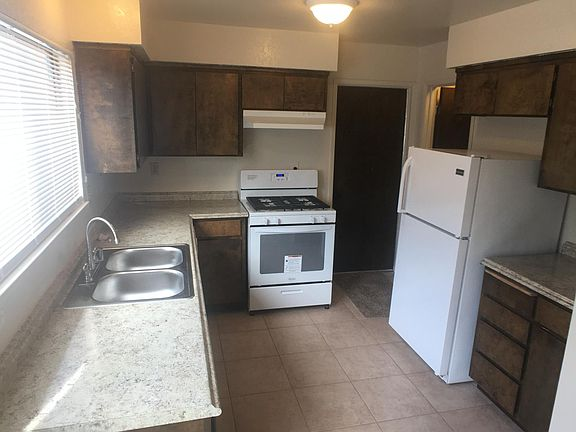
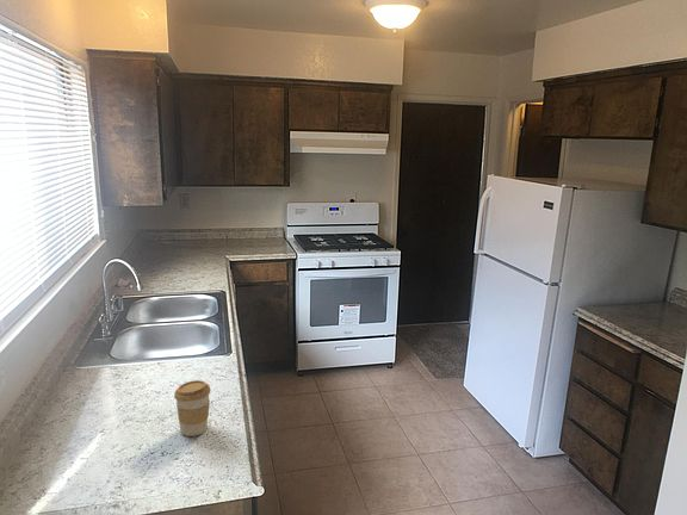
+ coffee cup [173,379,212,438]
